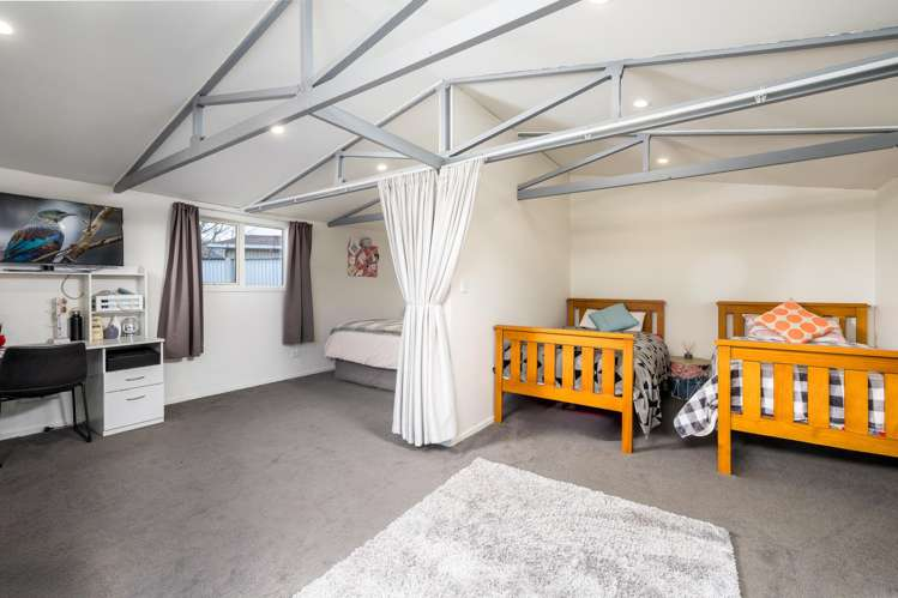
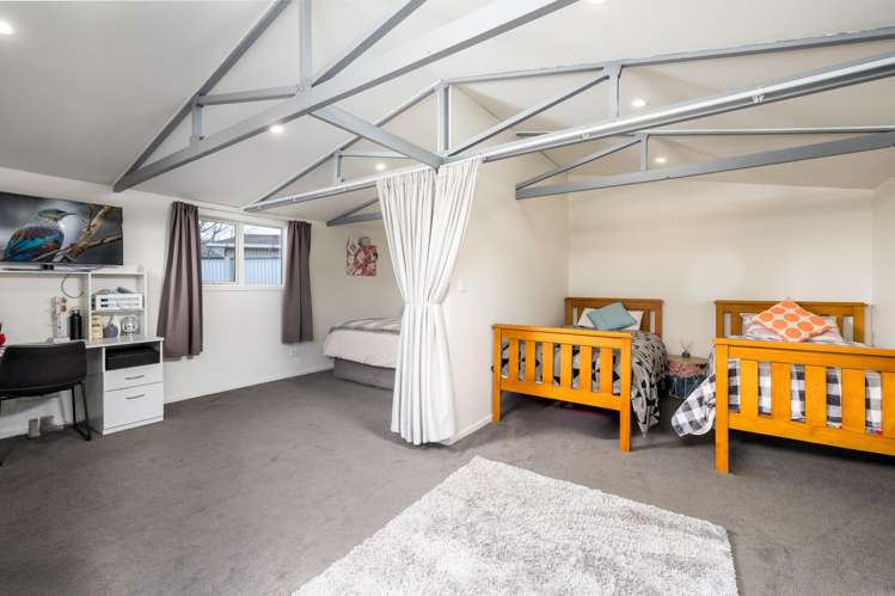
+ boots [26,414,65,440]
